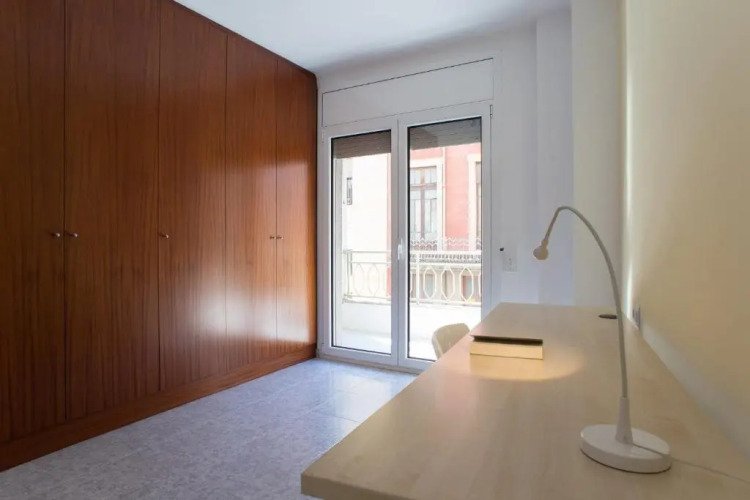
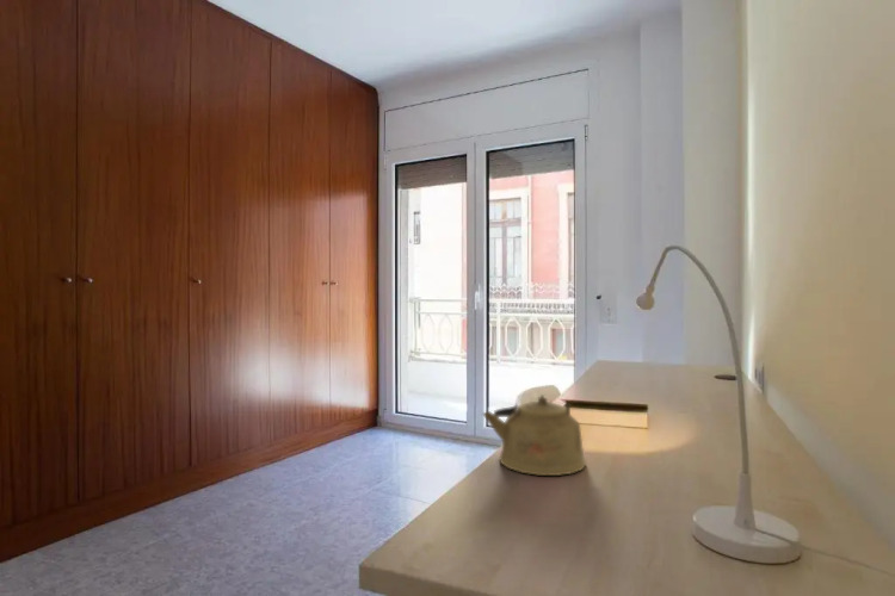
+ kettle [481,393,587,477]
